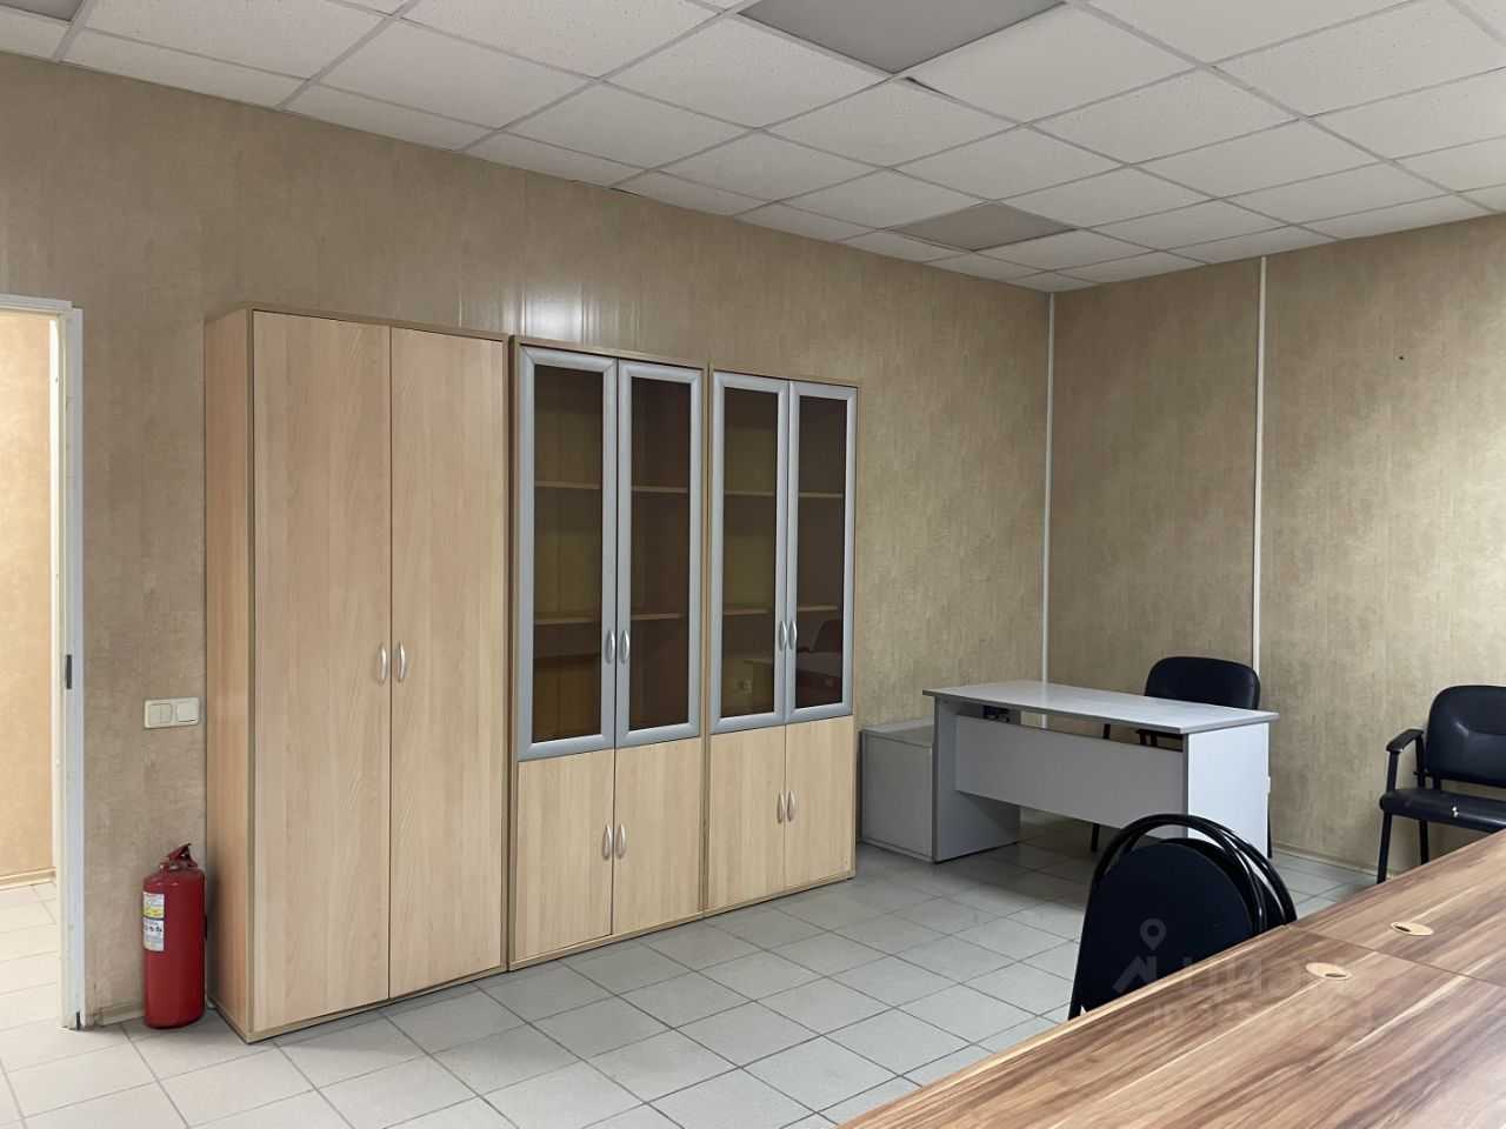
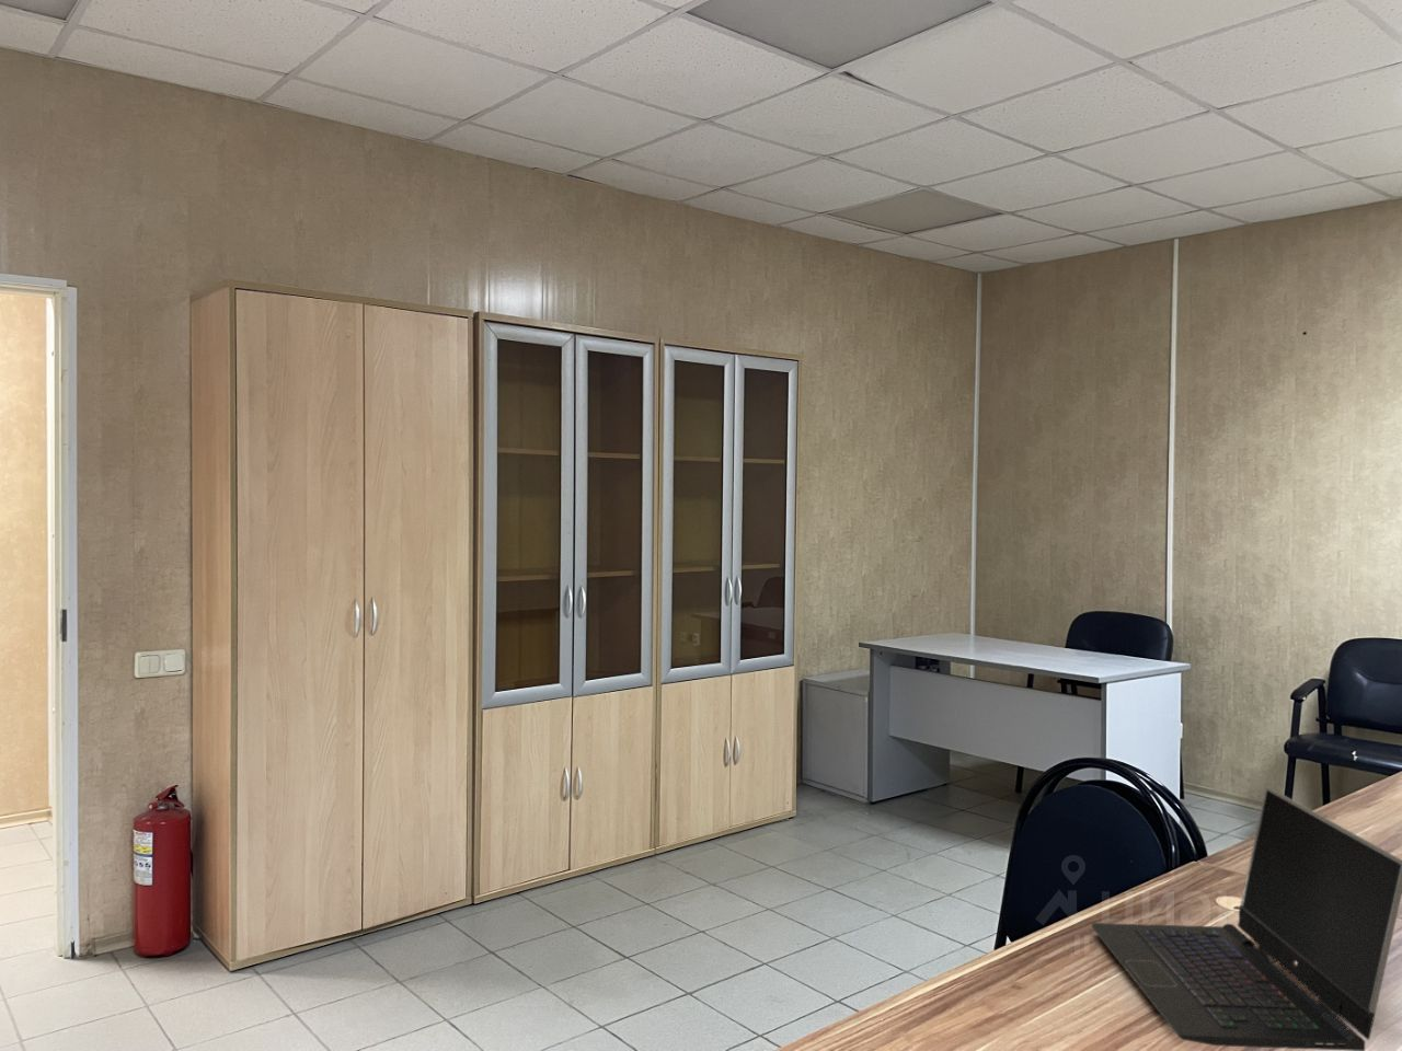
+ laptop computer [1091,786,1402,1051]
